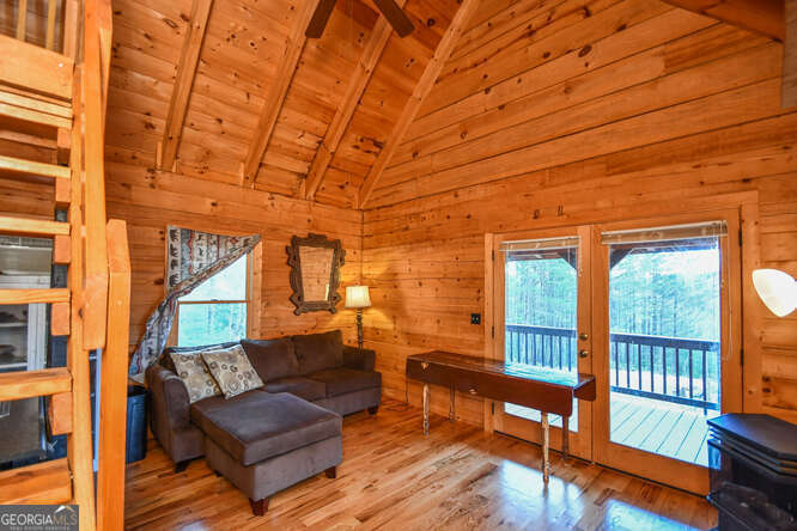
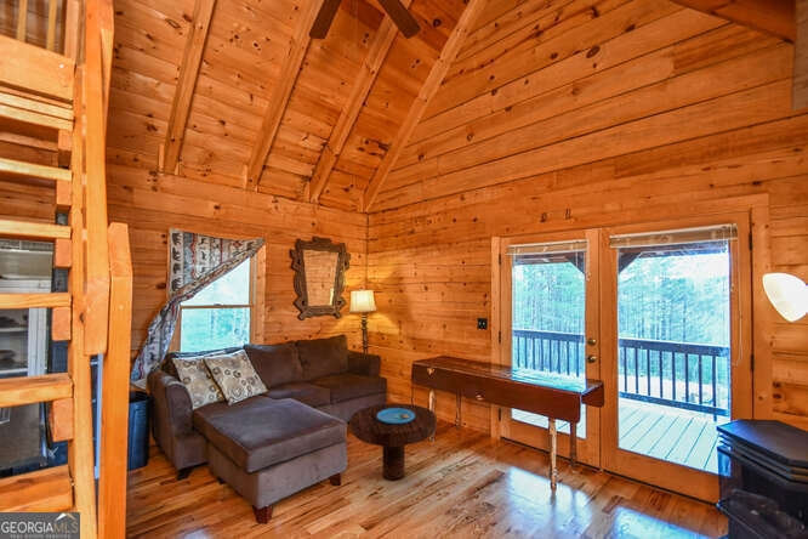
+ side table [349,402,438,482]
